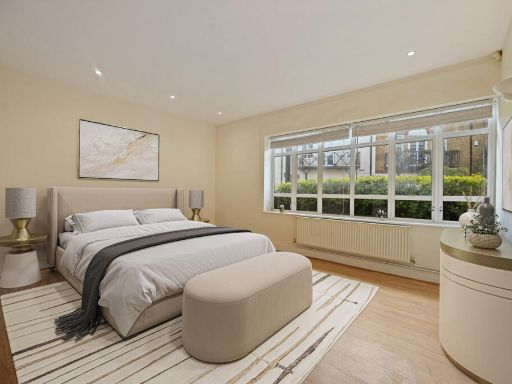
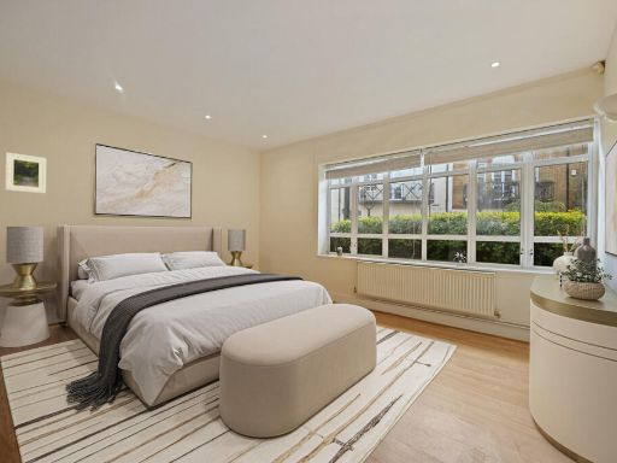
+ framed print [5,152,47,194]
